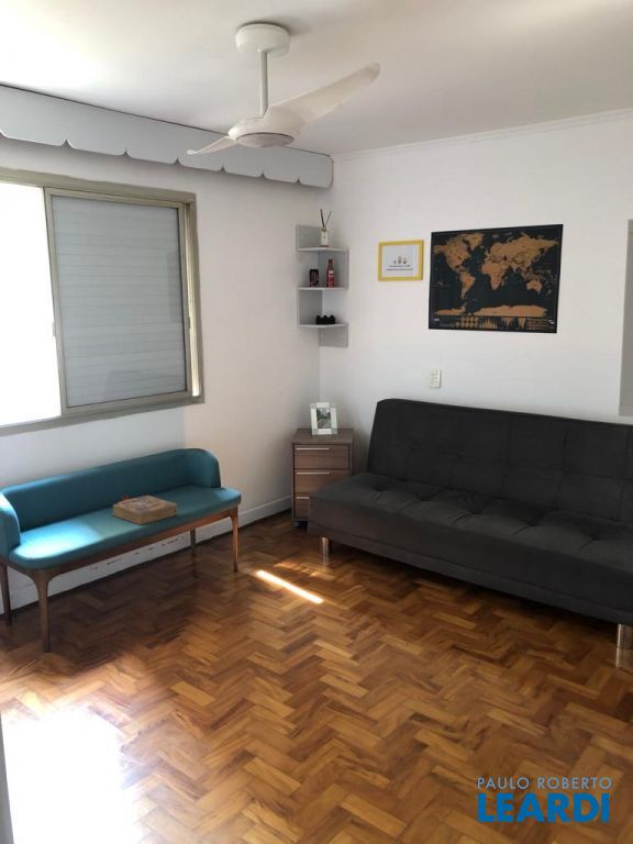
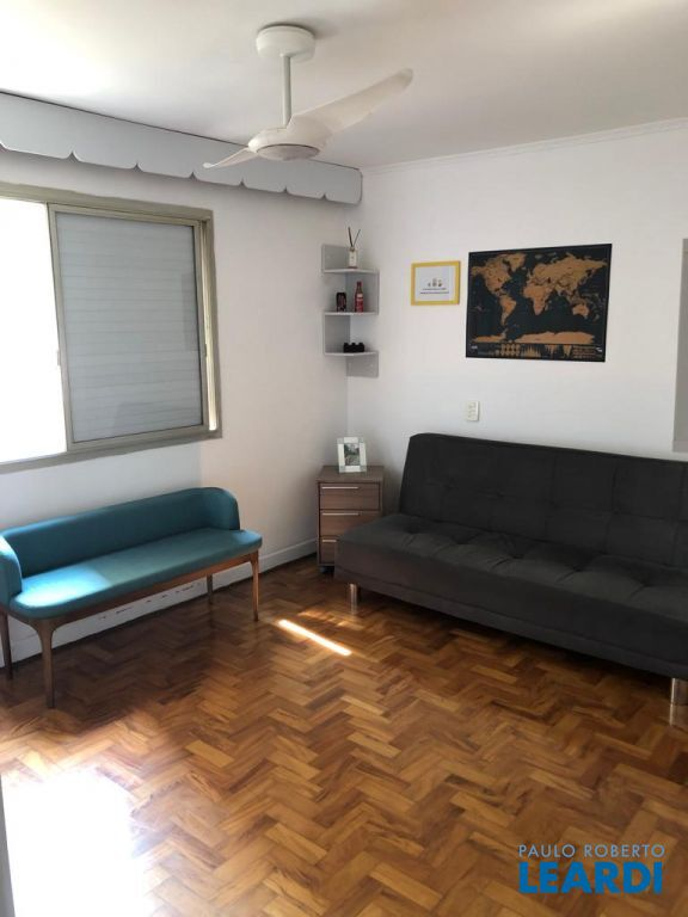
- book [111,493,178,525]
